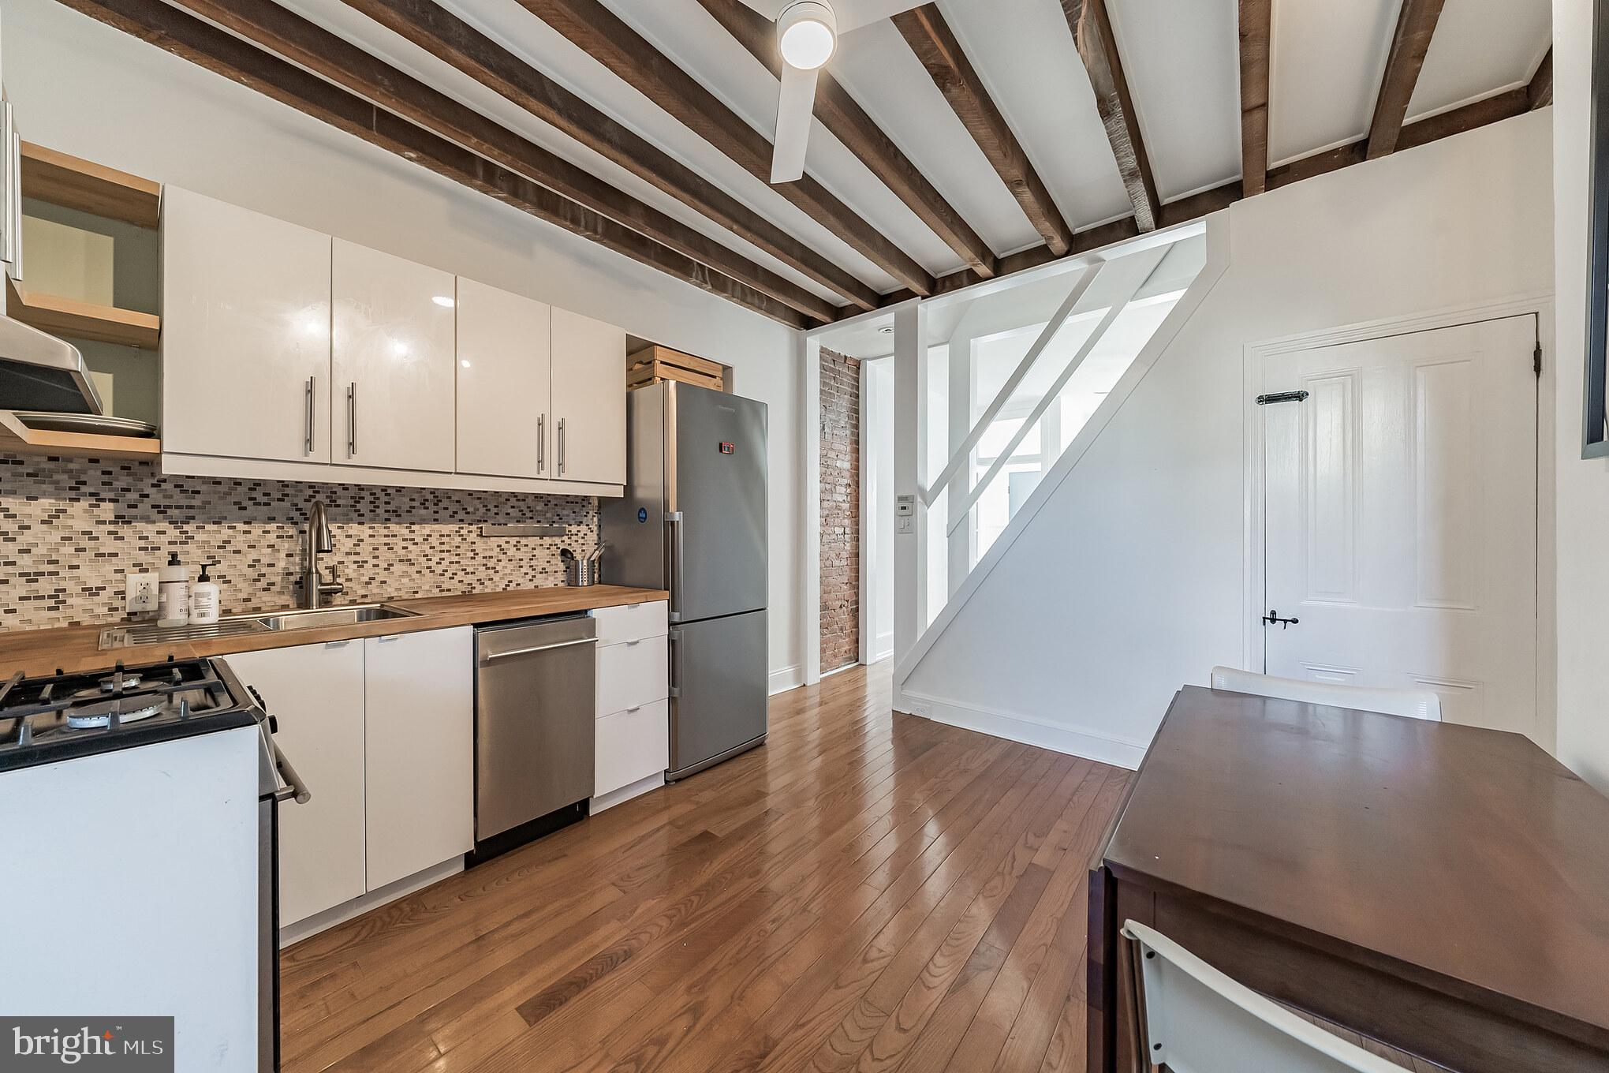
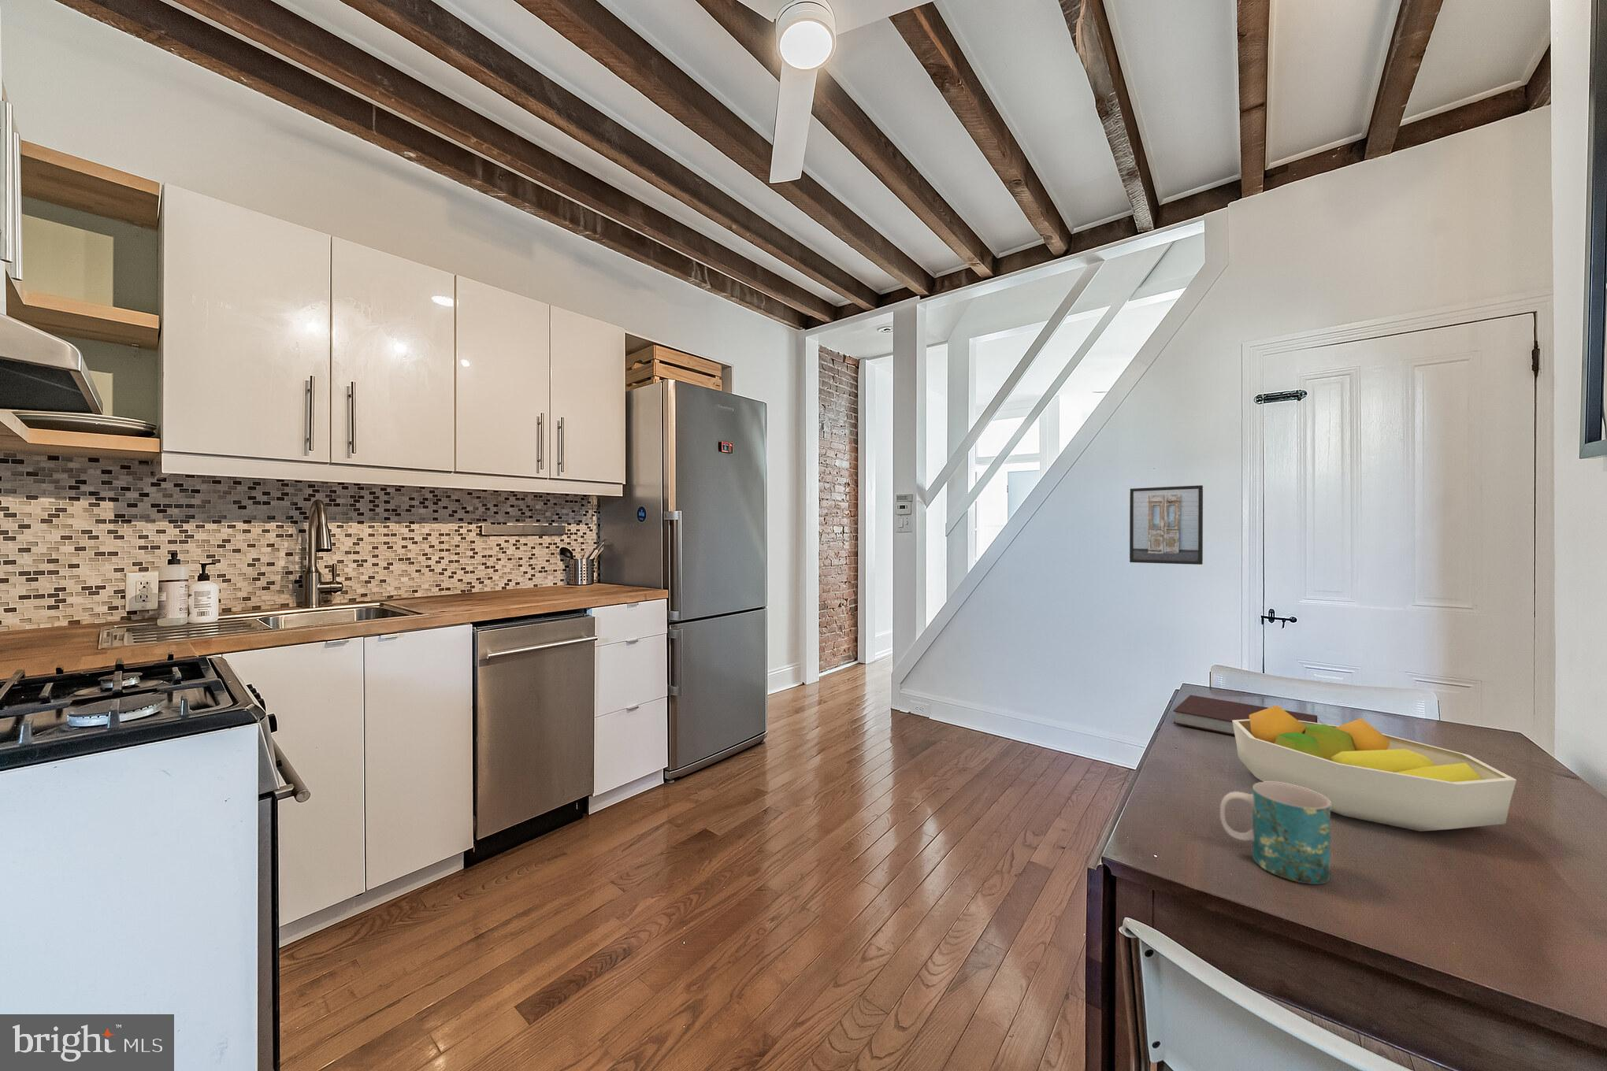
+ notebook [1172,694,1318,736]
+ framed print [1129,484,1204,565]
+ fruit bowl [1232,705,1517,832]
+ mug [1220,782,1331,886]
